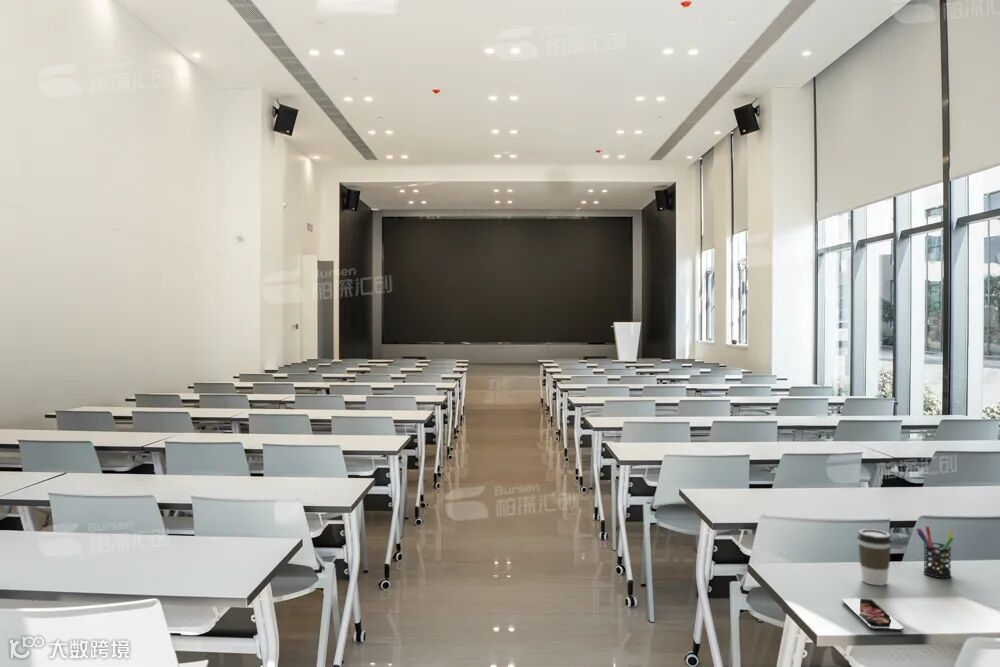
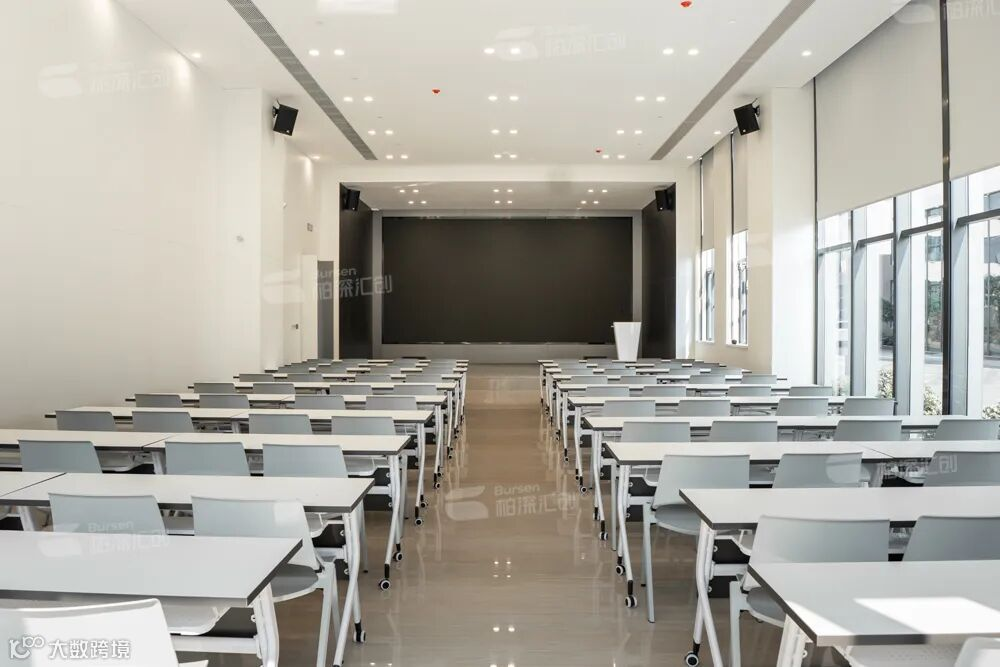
- coffee cup [856,528,893,586]
- smartphone [841,597,905,632]
- pen holder [915,525,954,579]
